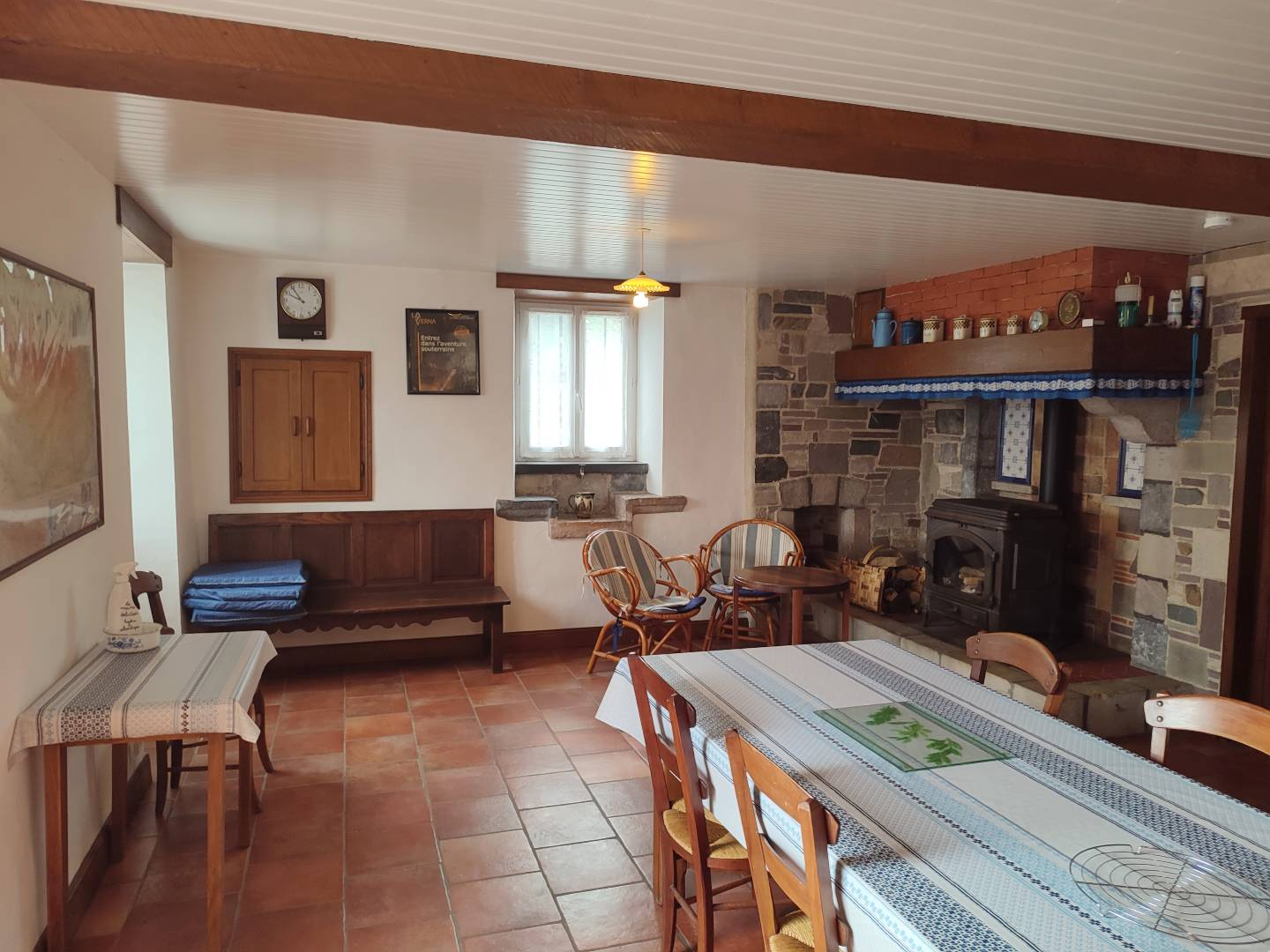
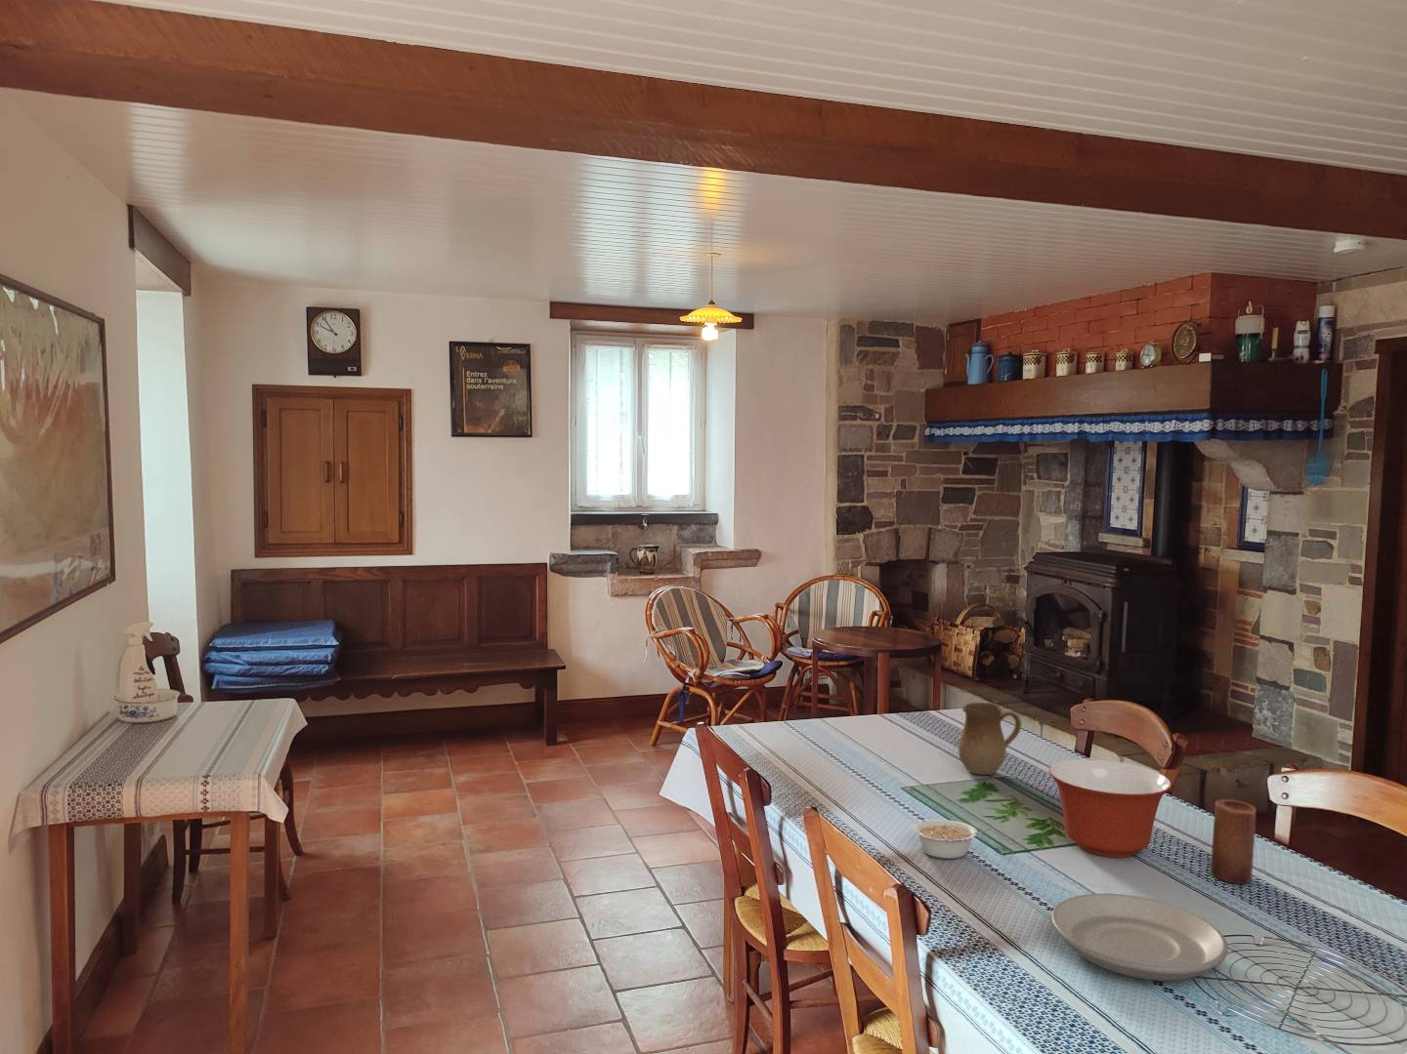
+ candle [1210,798,1256,886]
+ mixing bowl [1048,758,1172,858]
+ ceramic jug [957,702,1023,776]
+ plate [1050,893,1229,982]
+ legume [913,819,992,860]
